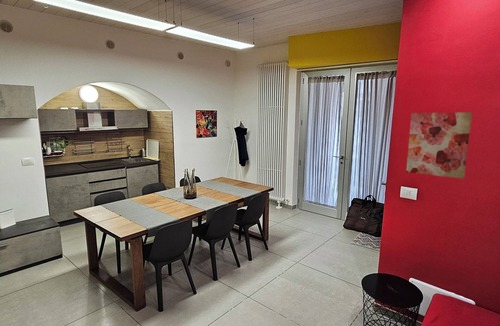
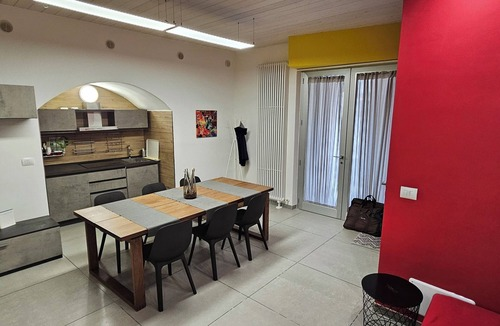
- wall art [406,111,473,180]
